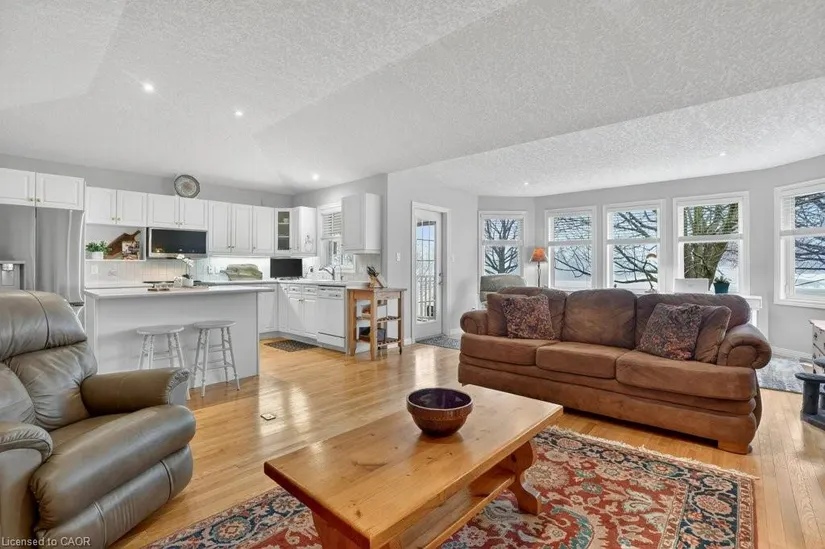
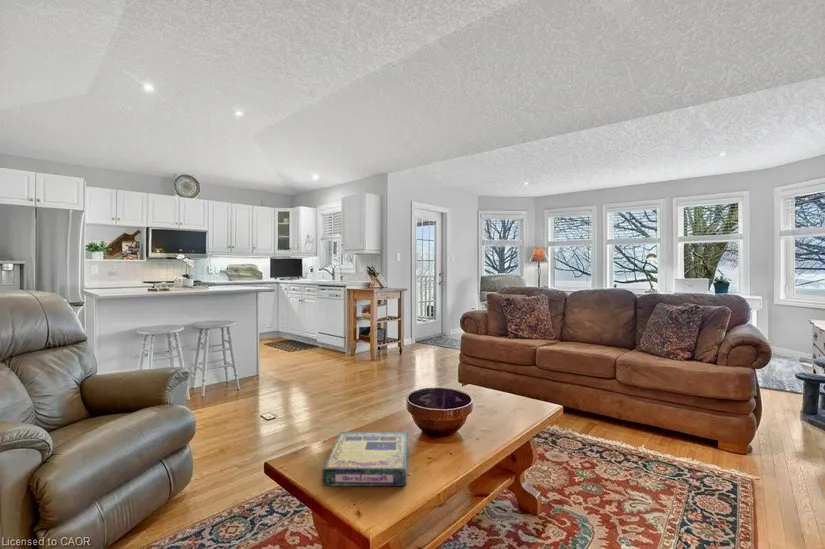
+ video game box [322,431,408,487]
